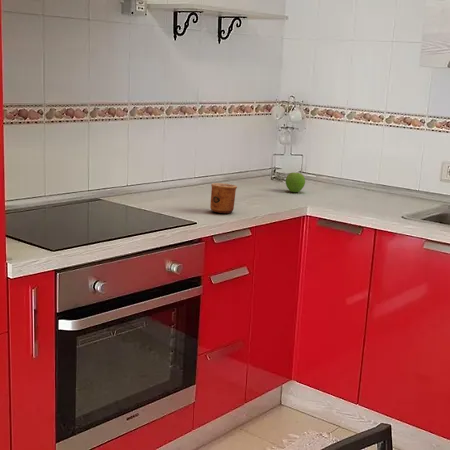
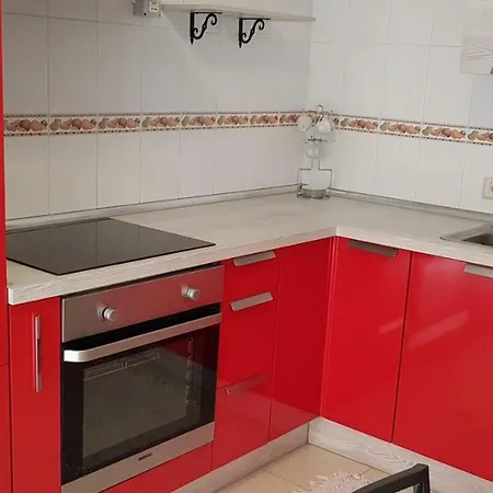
- fruit [285,172,306,193]
- cup [209,182,238,214]
